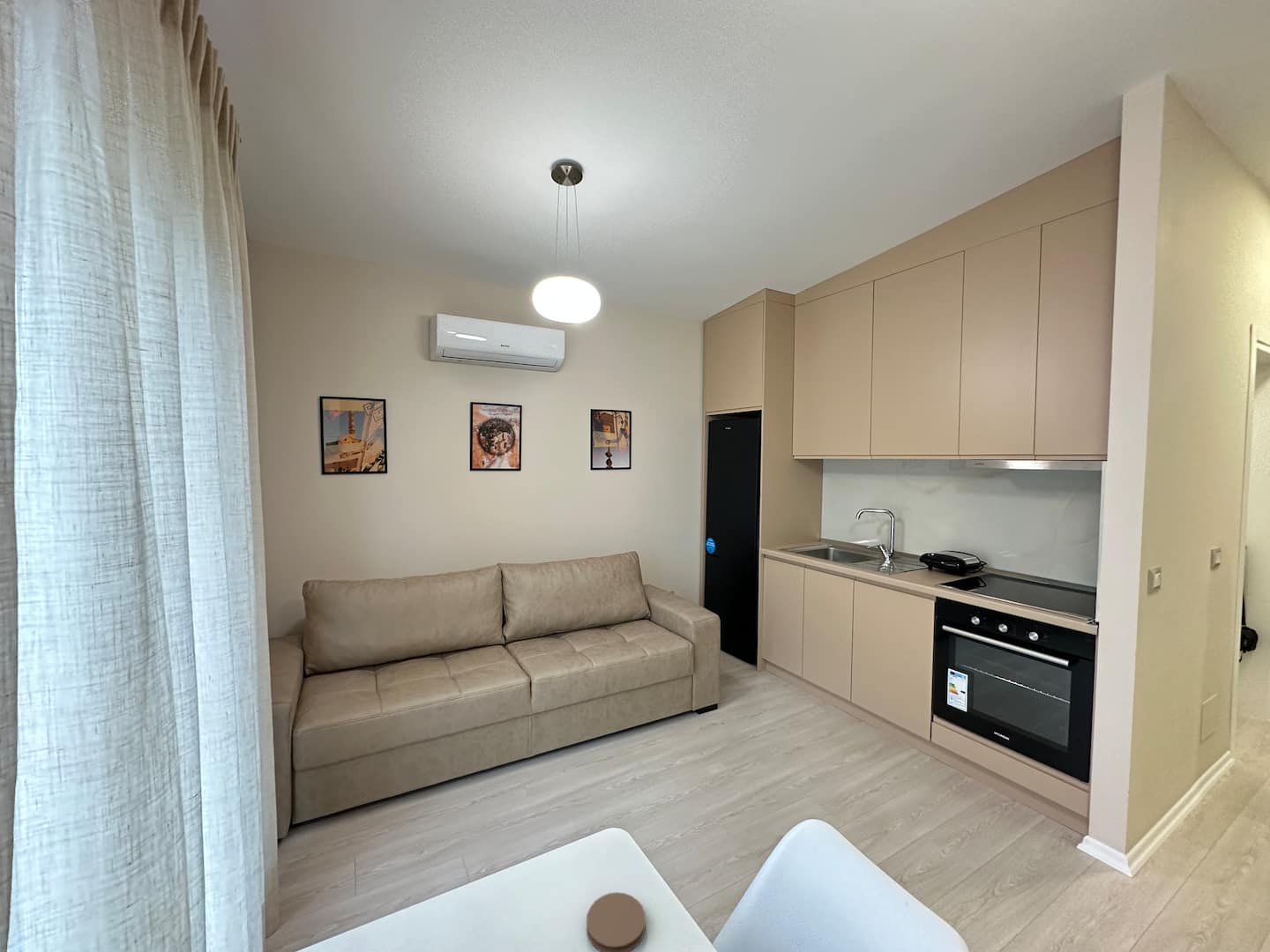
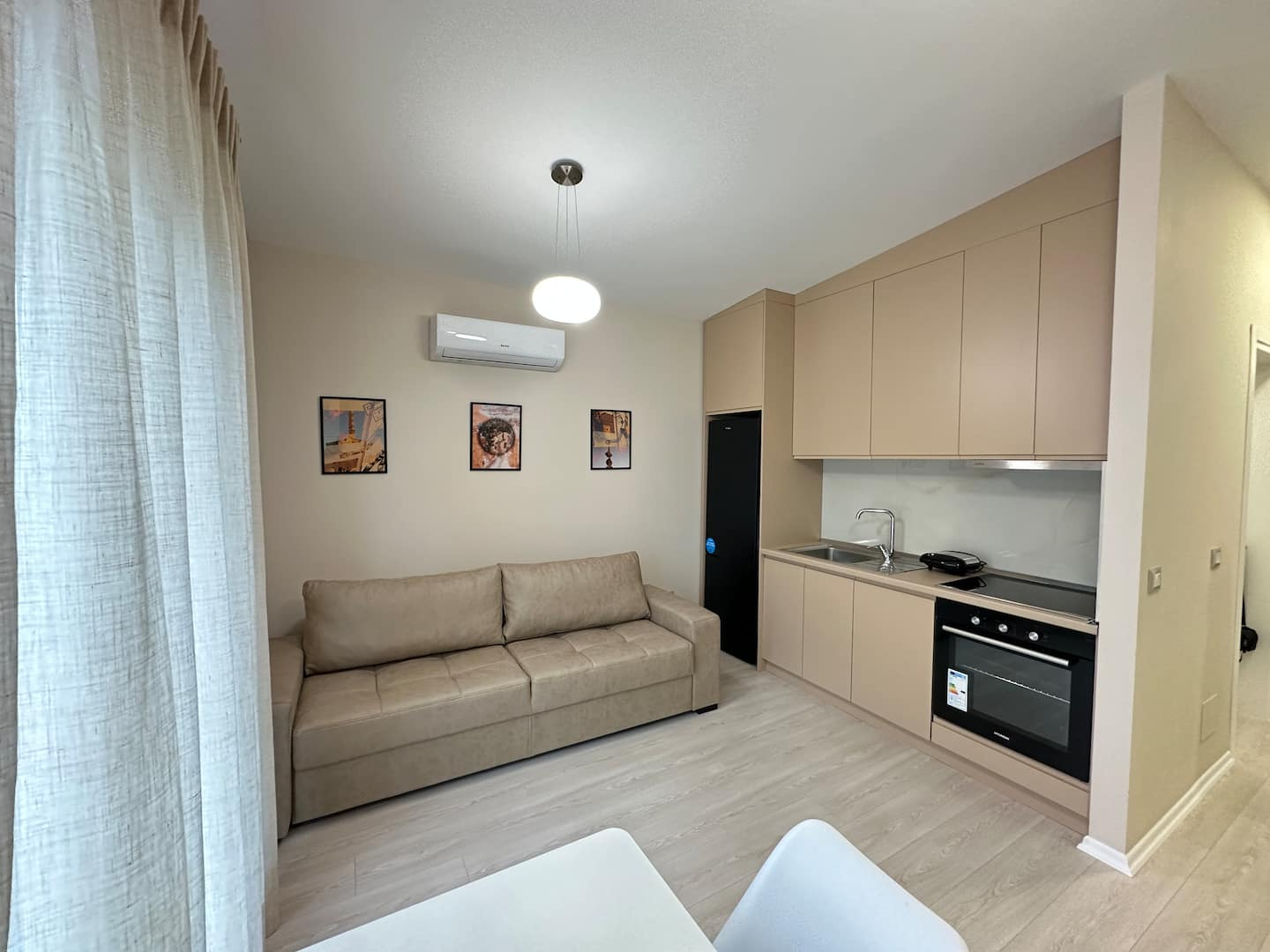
- coaster [586,891,646,952]
